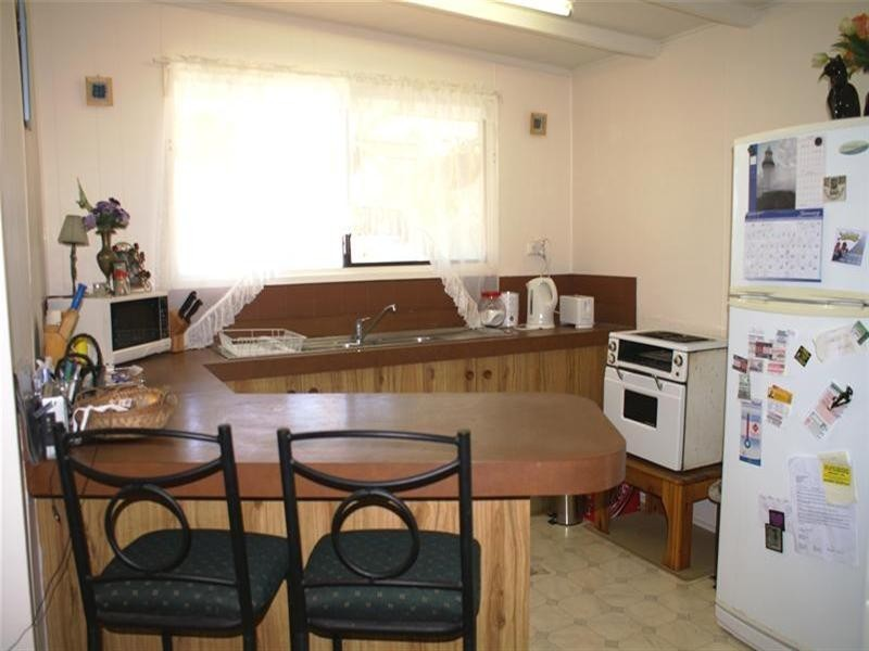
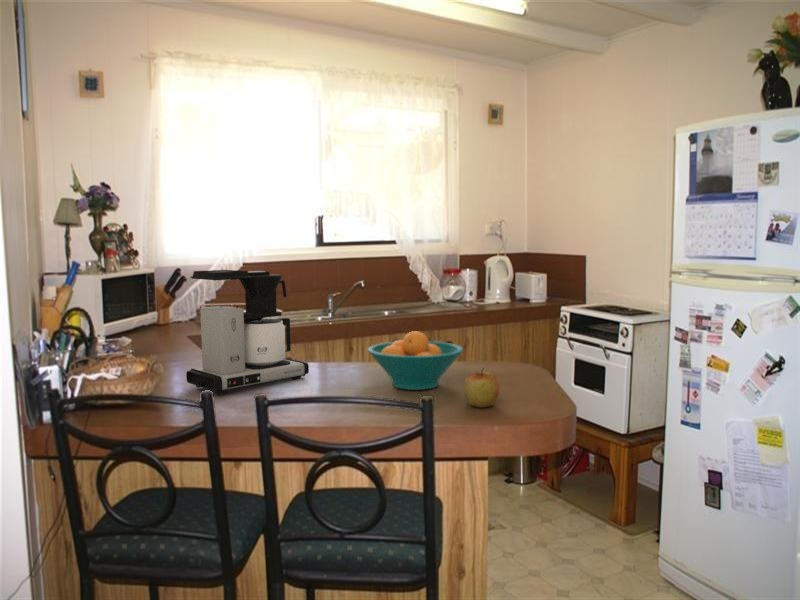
+ coffee maker [185,269,310,395]
+ fruit bowl [367,330,464,391]
+ apple [463,367,500,408]
